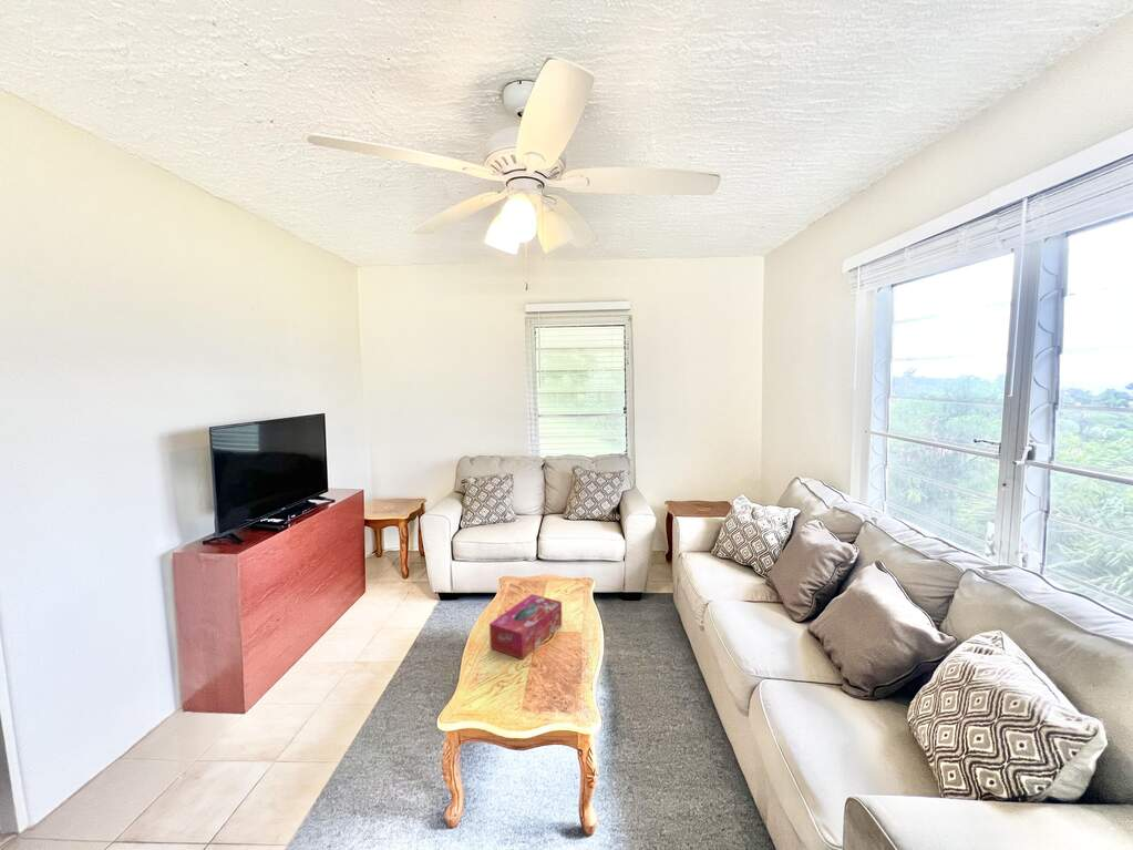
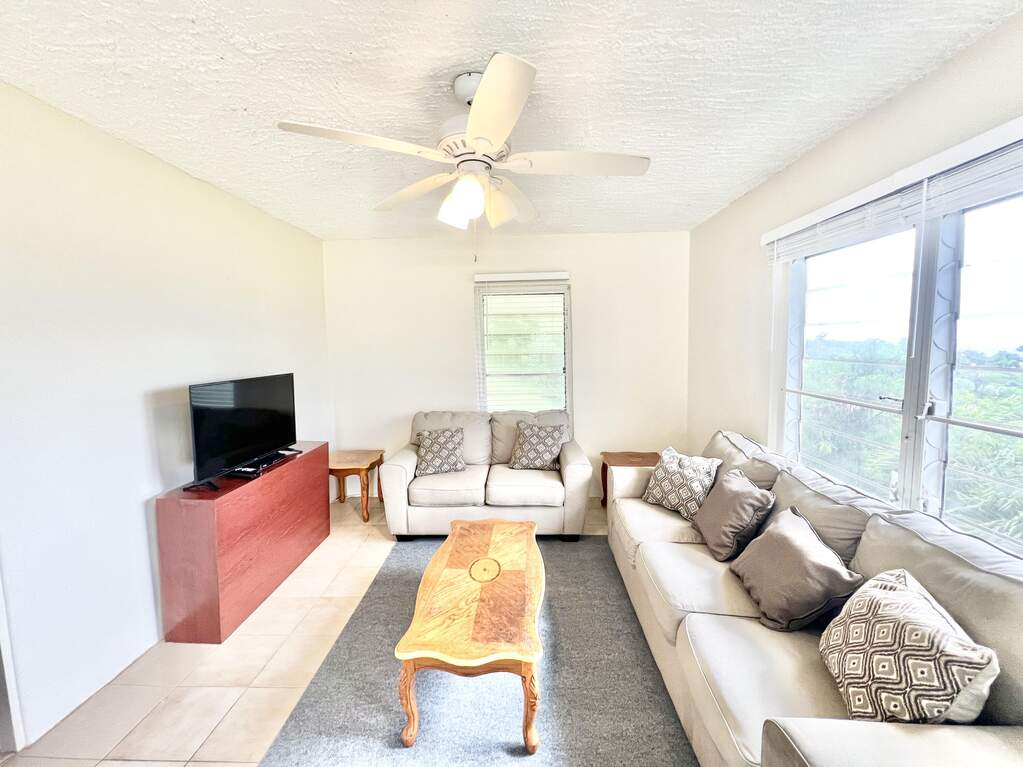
- tissue box [488,593,563,660]
